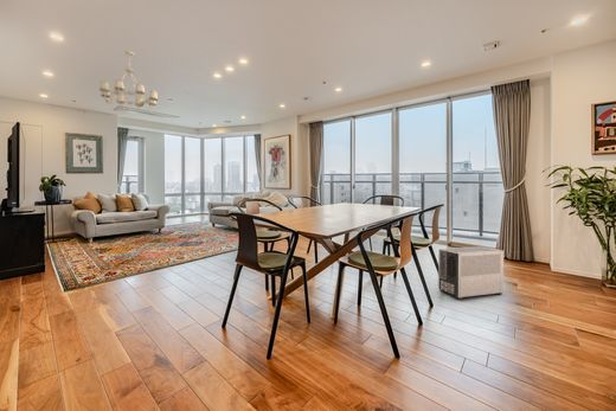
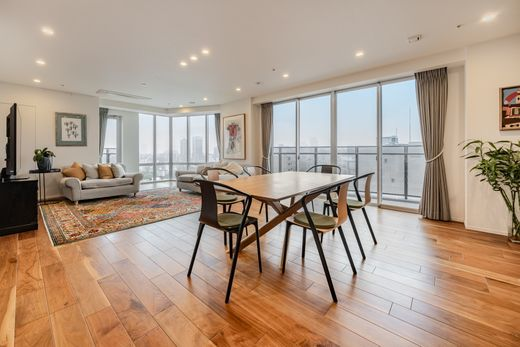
- chandelier [98,50,159,113]
- air purifier [437,245,505,301]
